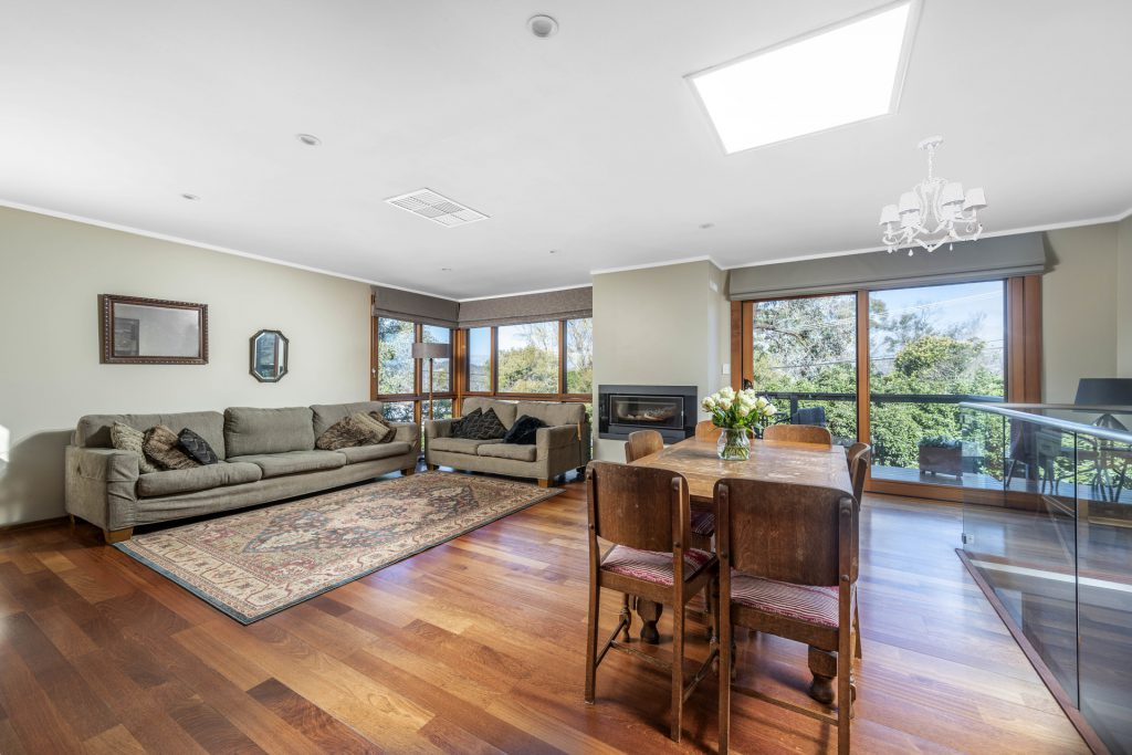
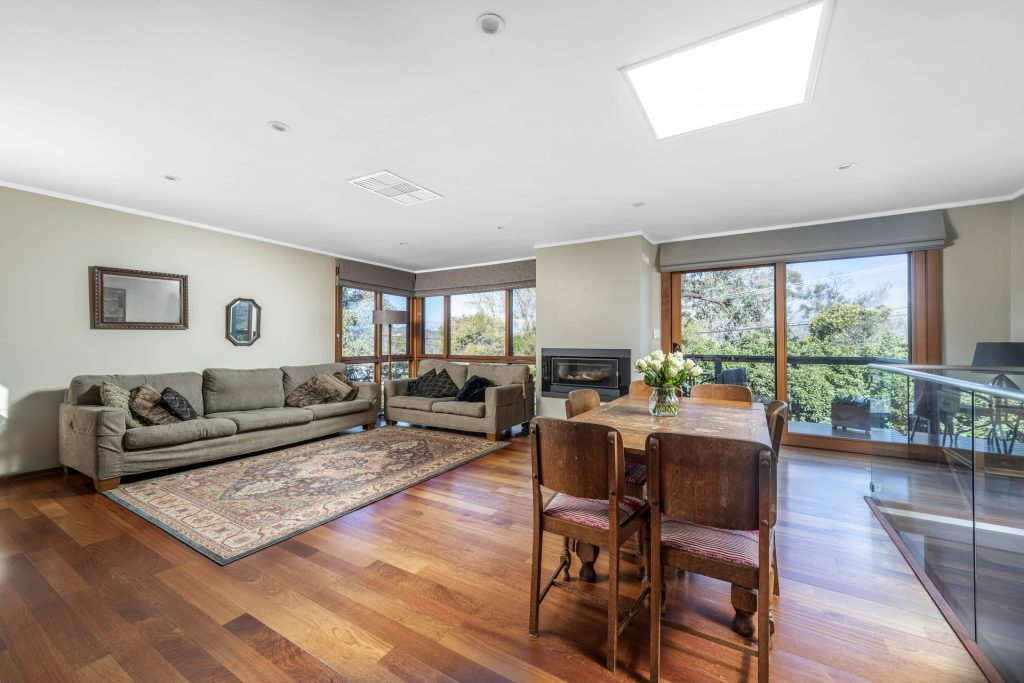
- chandelier [879,136,989,256]
